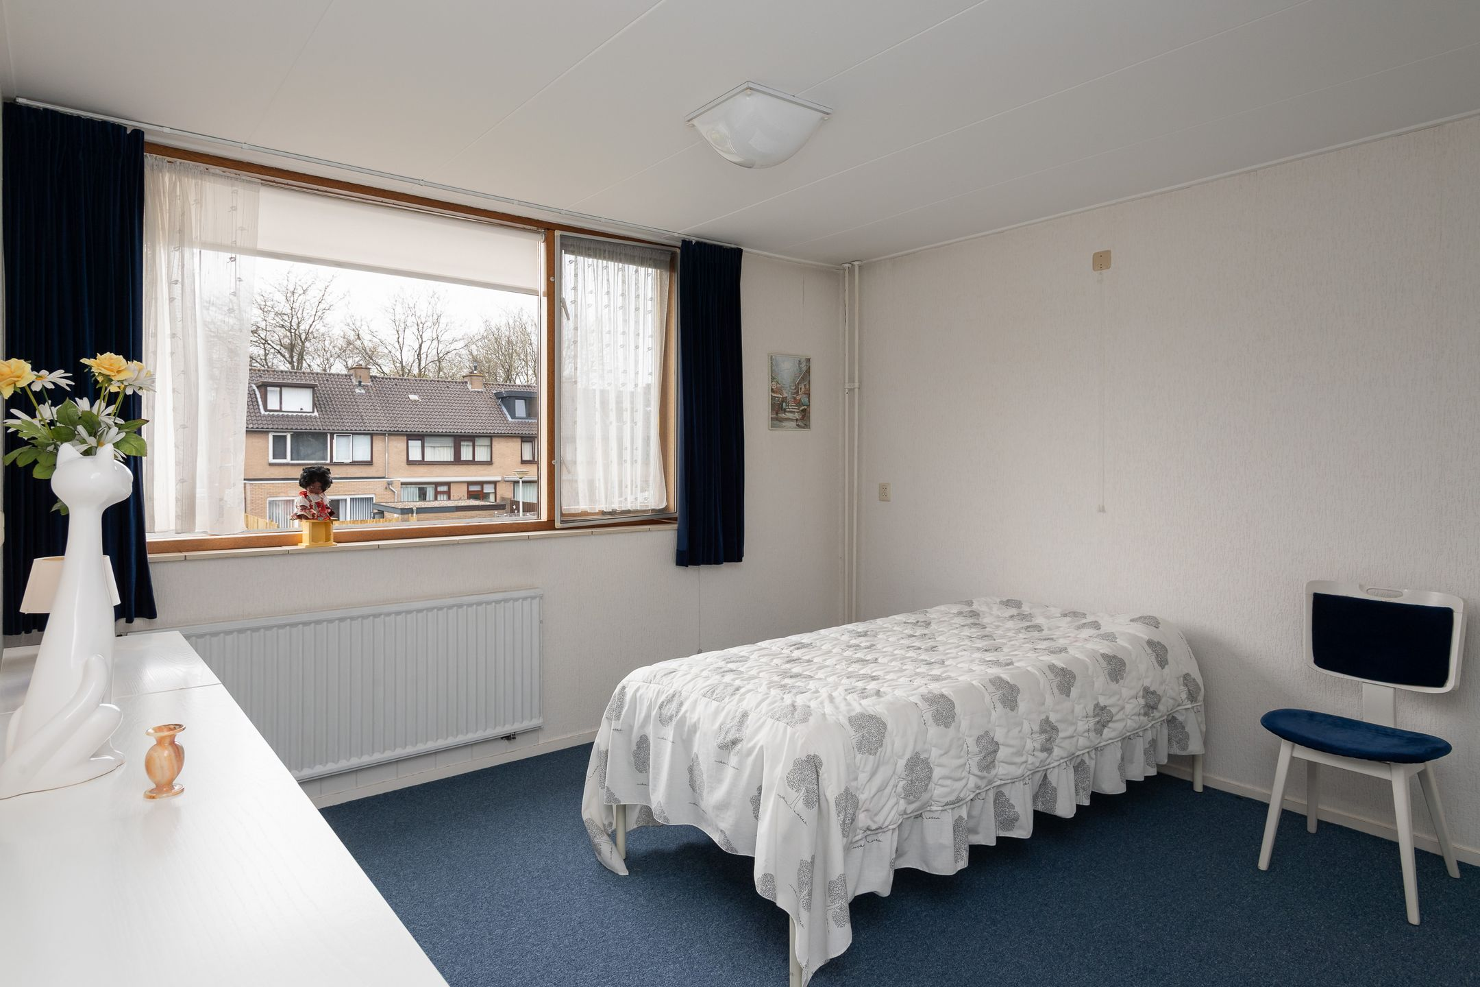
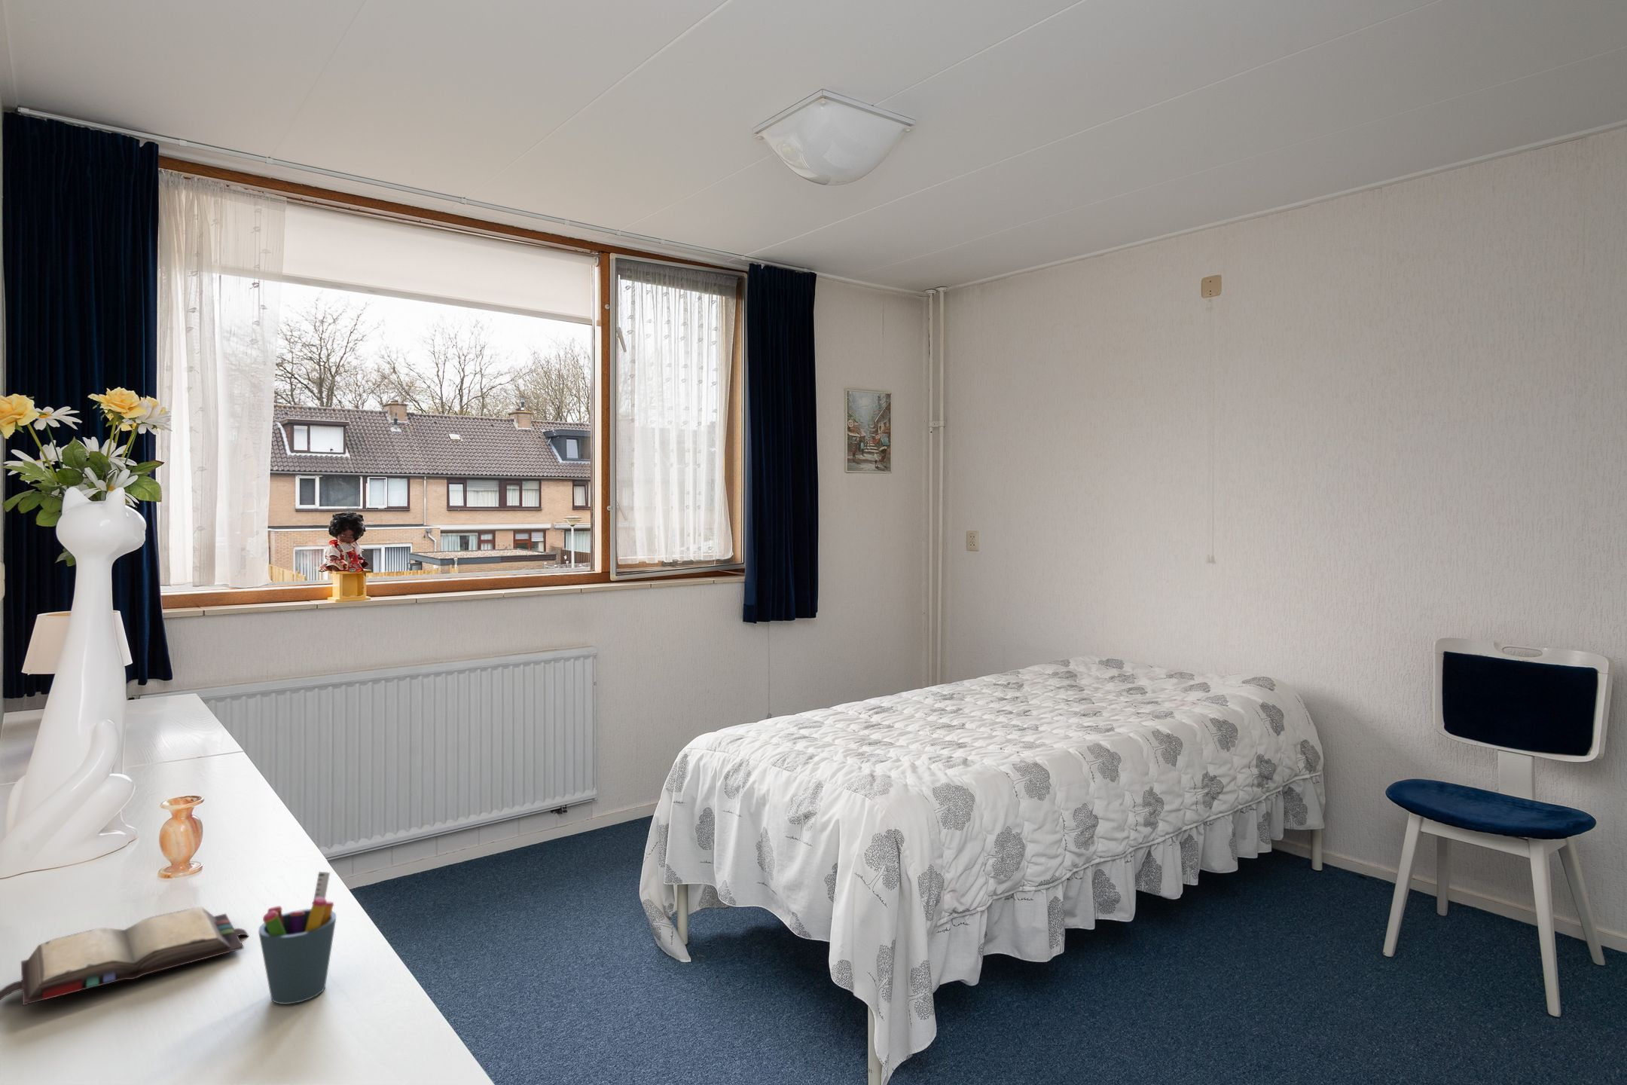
+ pen holder [258,871,337,1005]
+ hardback book [0,907,251,1006]
